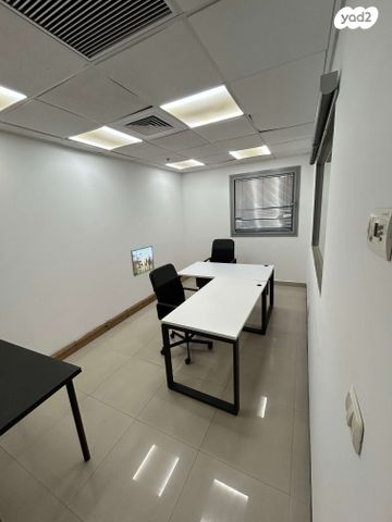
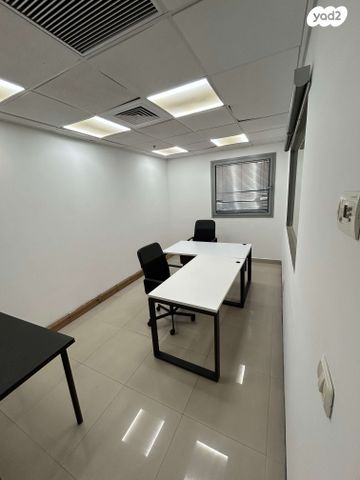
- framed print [130,245,155,277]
